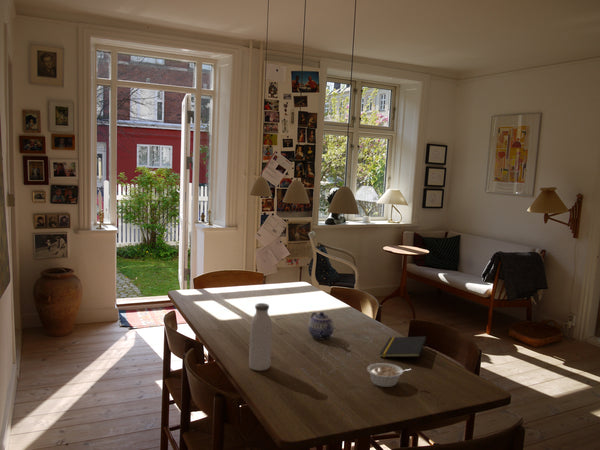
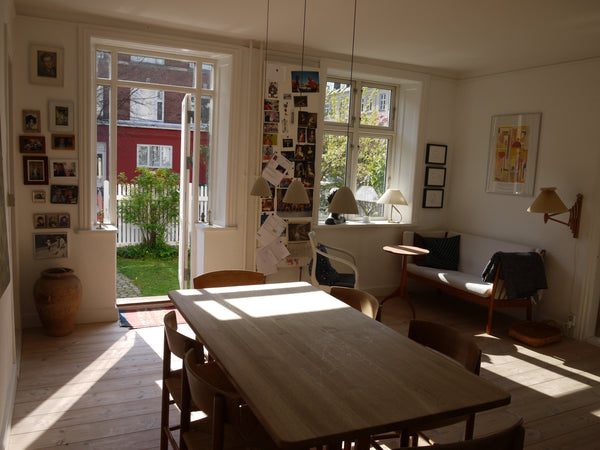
- water bottle [248,302,273,372]
- teapot [307,311,335,341]
- legume [366,362,412,388]
- notepad [379,336,427,358]
